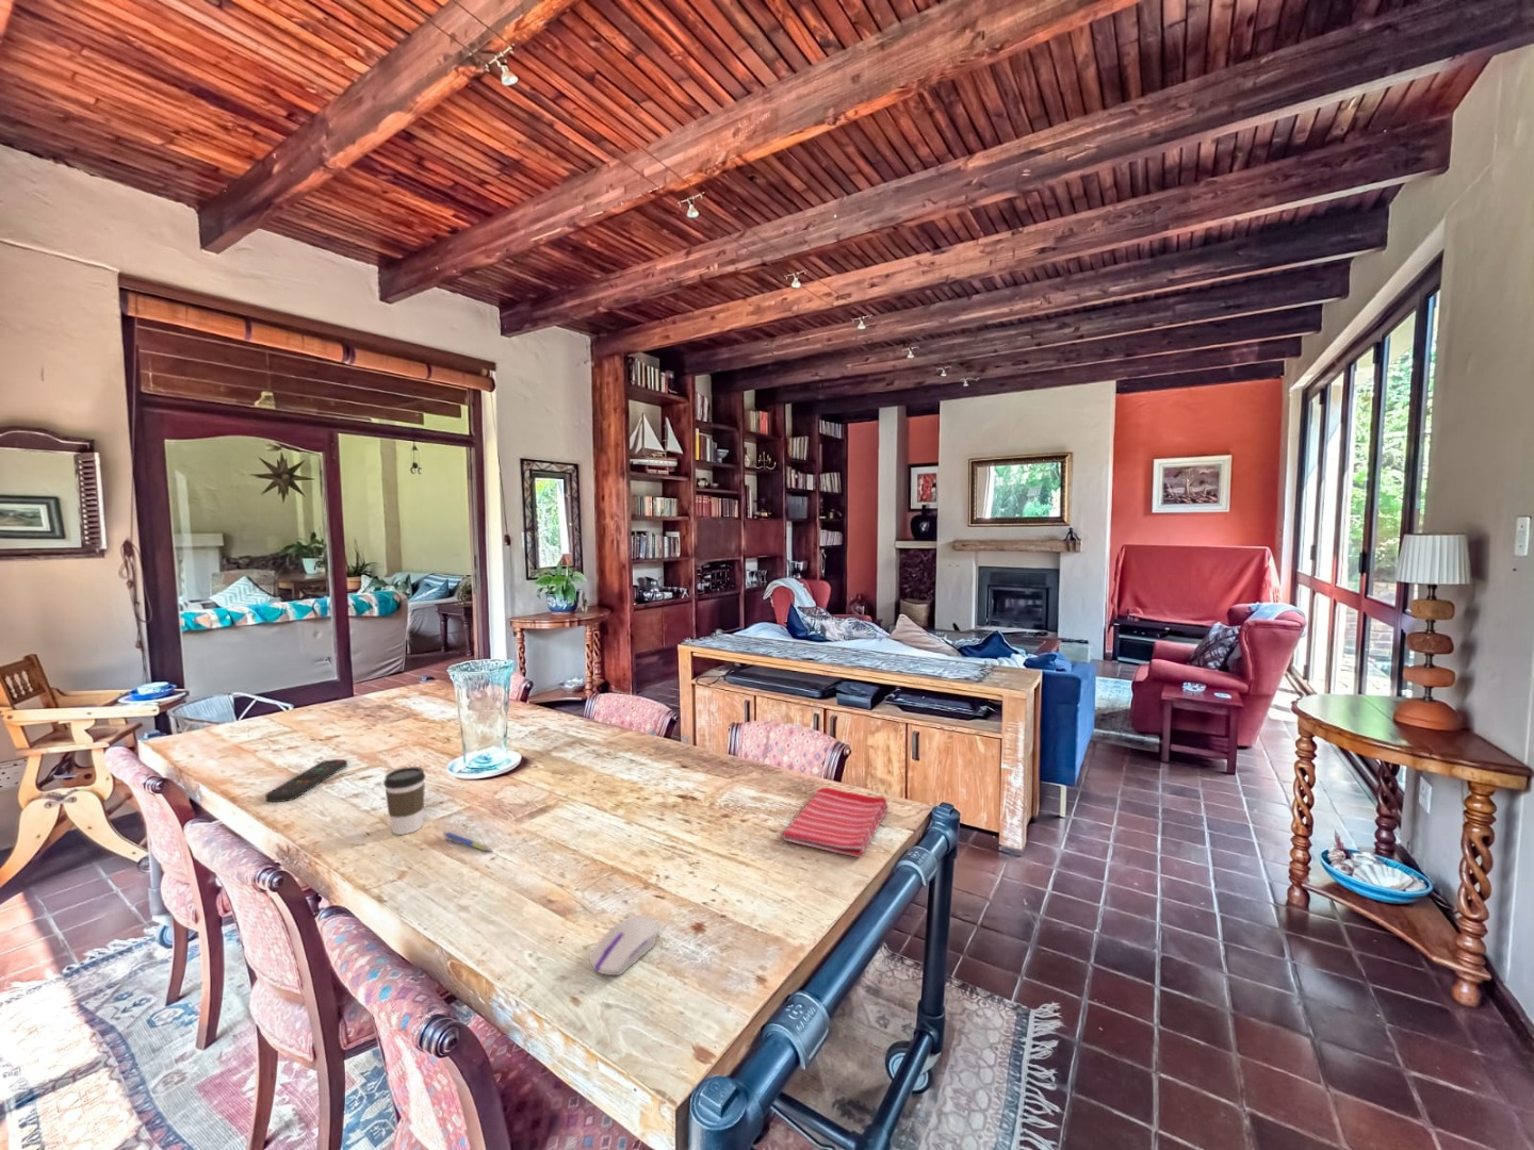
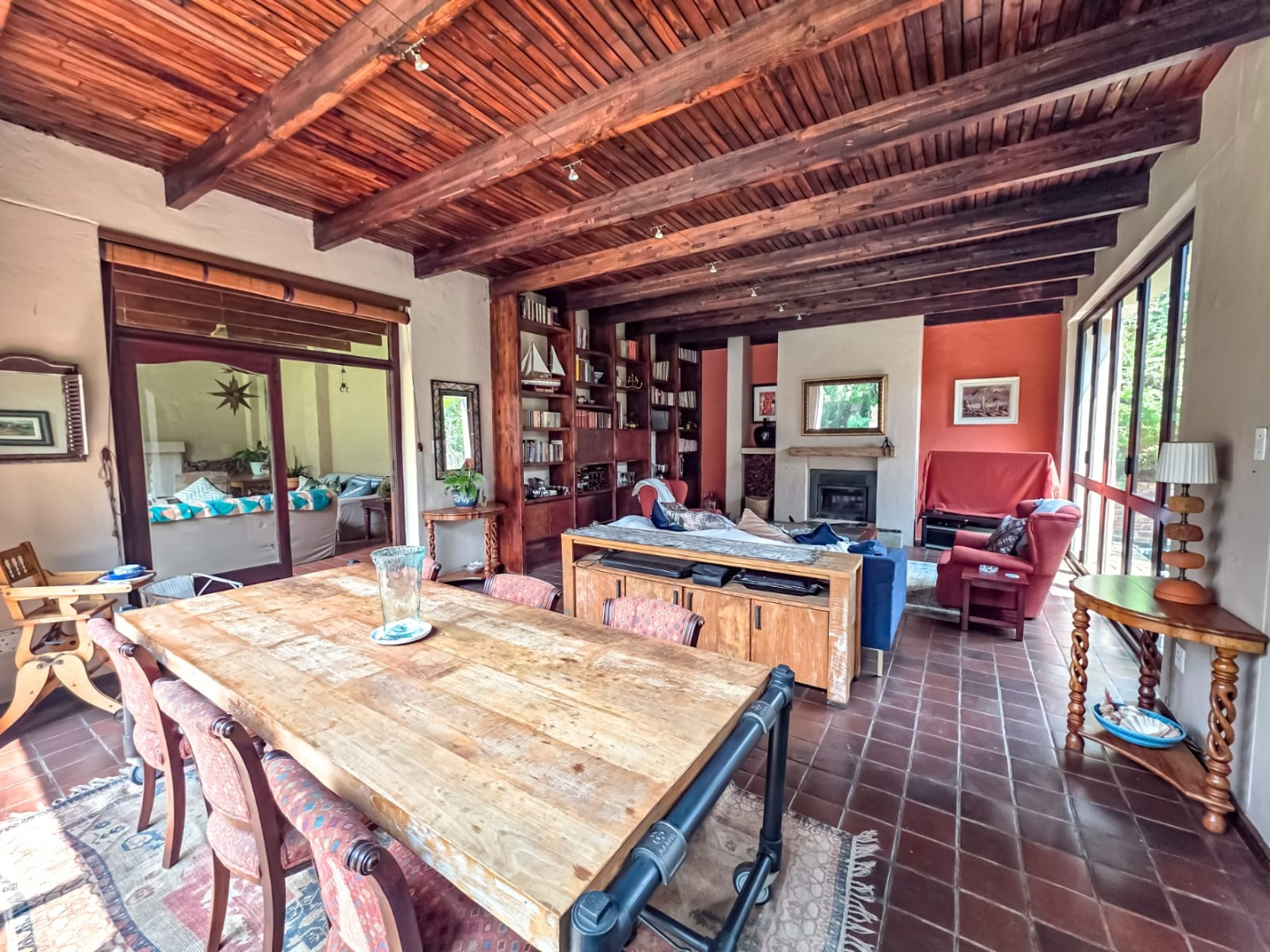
- computer mouse [588,914,659,976]
- pen [442,831,493,853]
- coffee cup [383,766,426,836]
- dish towel [780,786,889,858]
- remote control [265,759,348,803]
